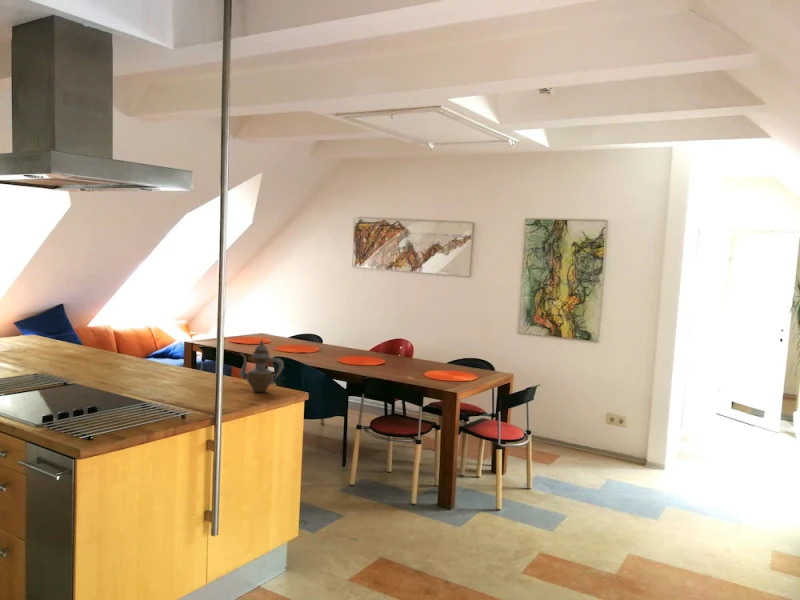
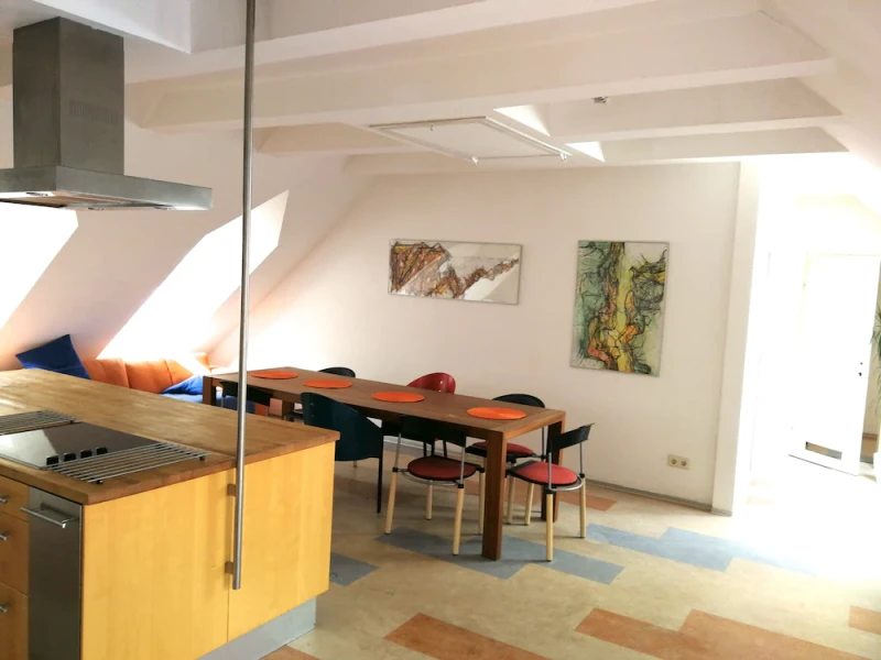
- teapot [239,338,285,393]
